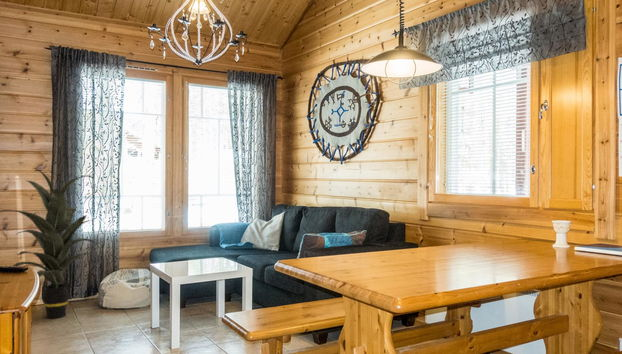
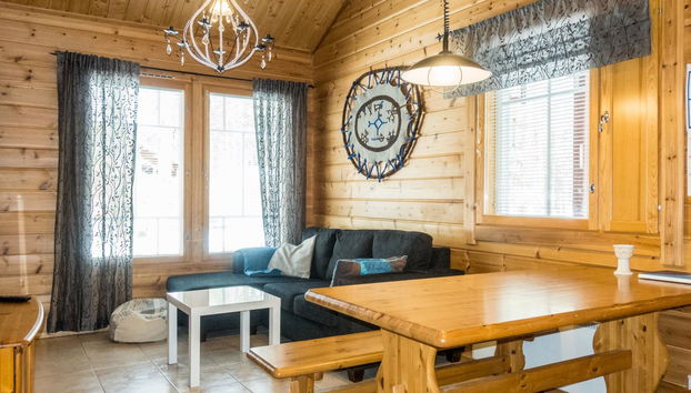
- indoor plant [0,167,97,319]
